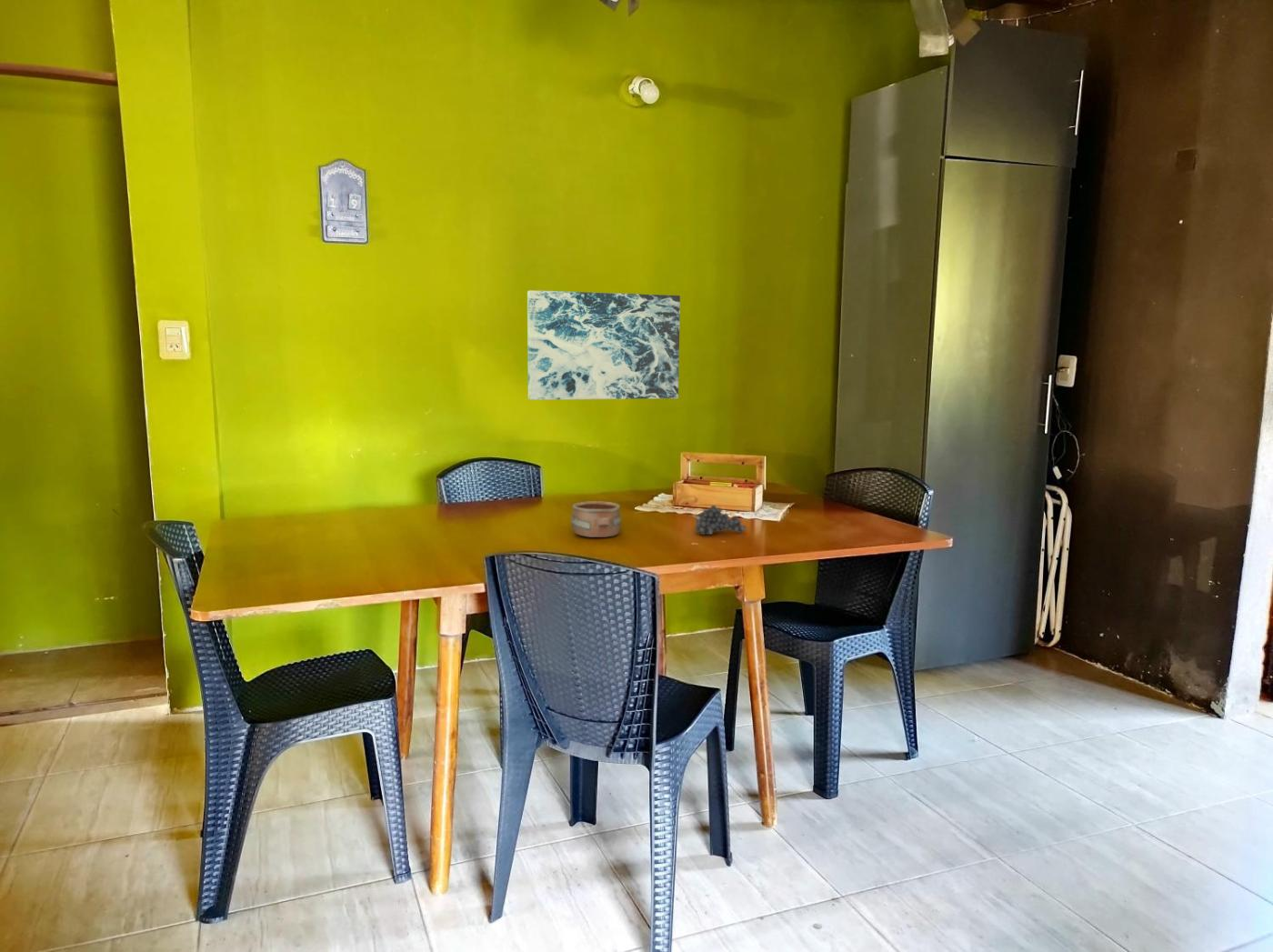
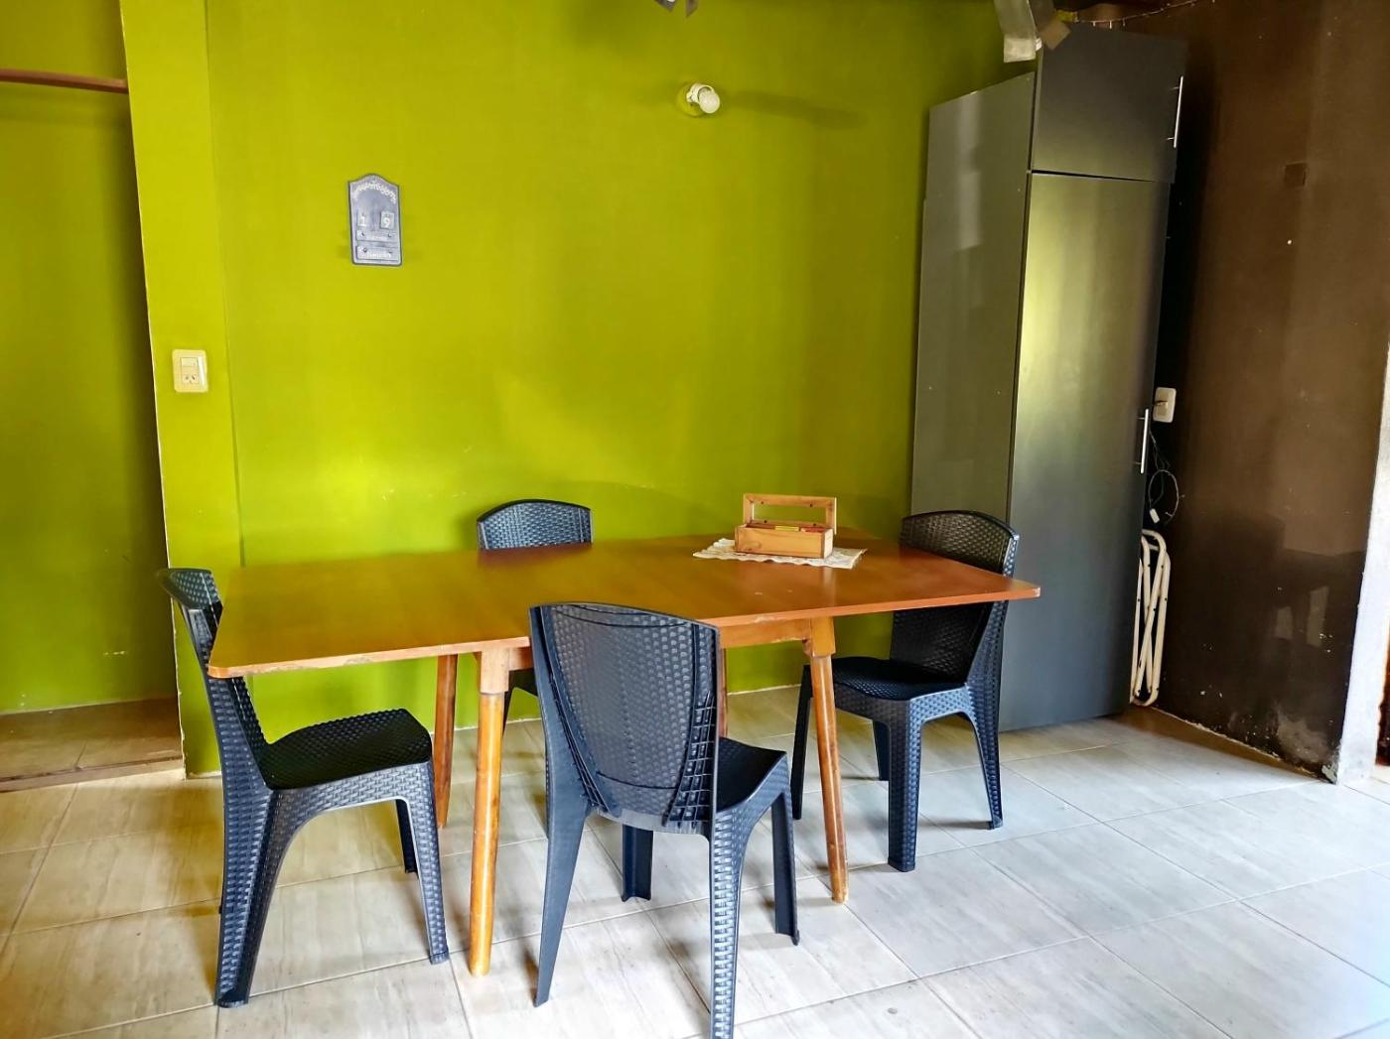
- wall art [526,289,681,401]
- fruit [691,505,747,536]
- pottery [570,500,622,538]
